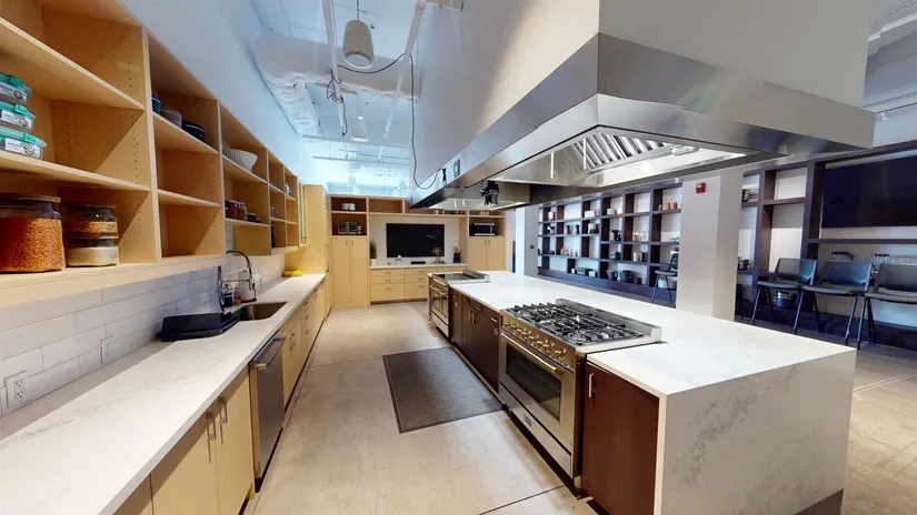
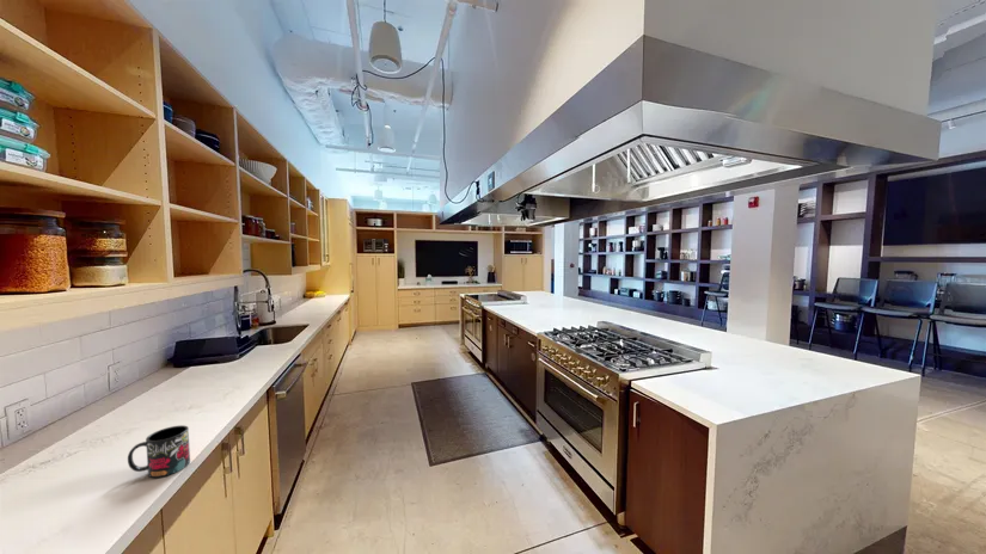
+ mug [127,424,191,479]
